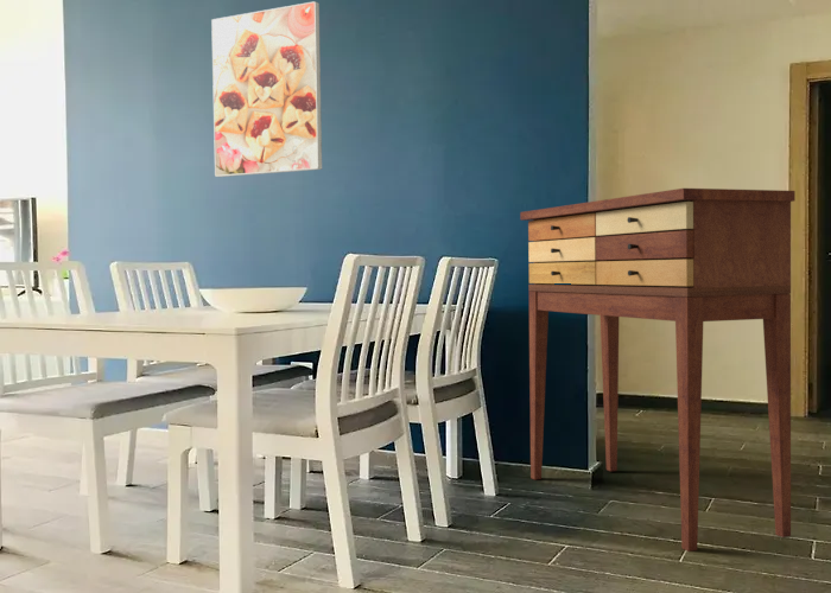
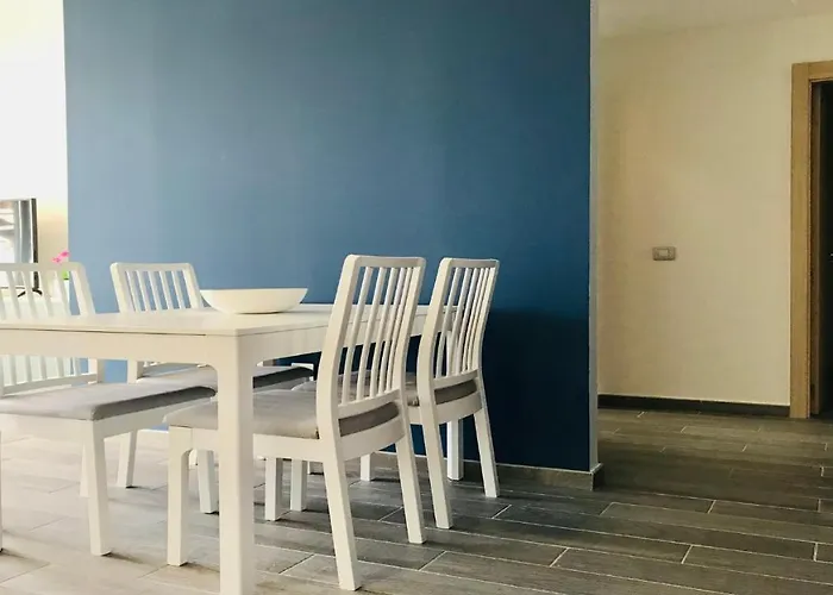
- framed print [210,0,323,178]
- console table [519,187,797,553]
